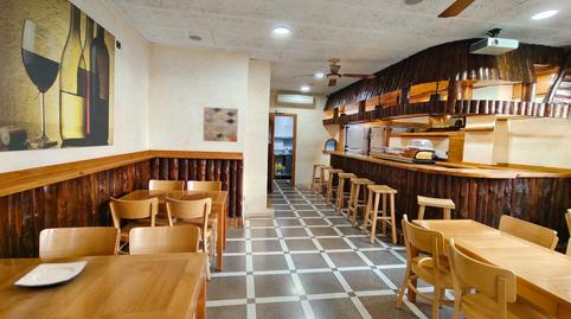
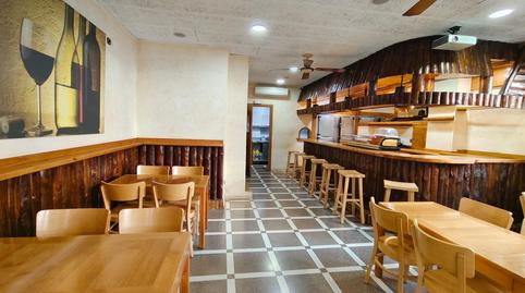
- plate [13,260,88,288]
- wall art [203,106,239,143]
